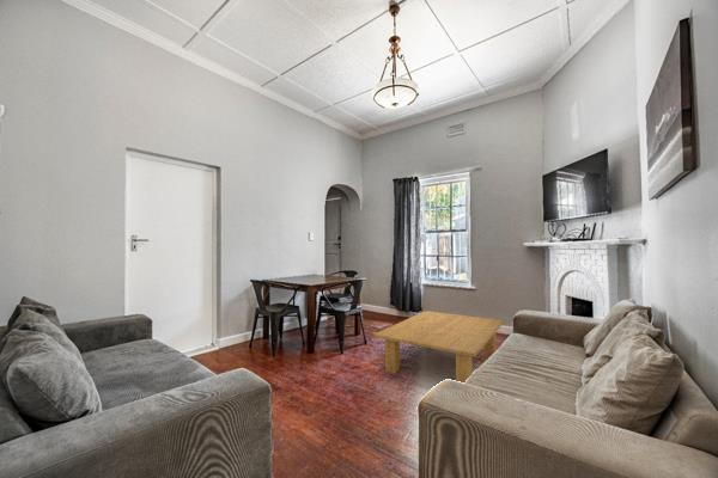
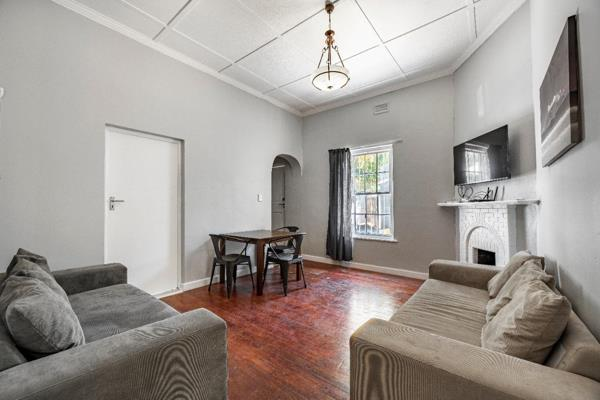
- coffee table [373,310,505,384]
